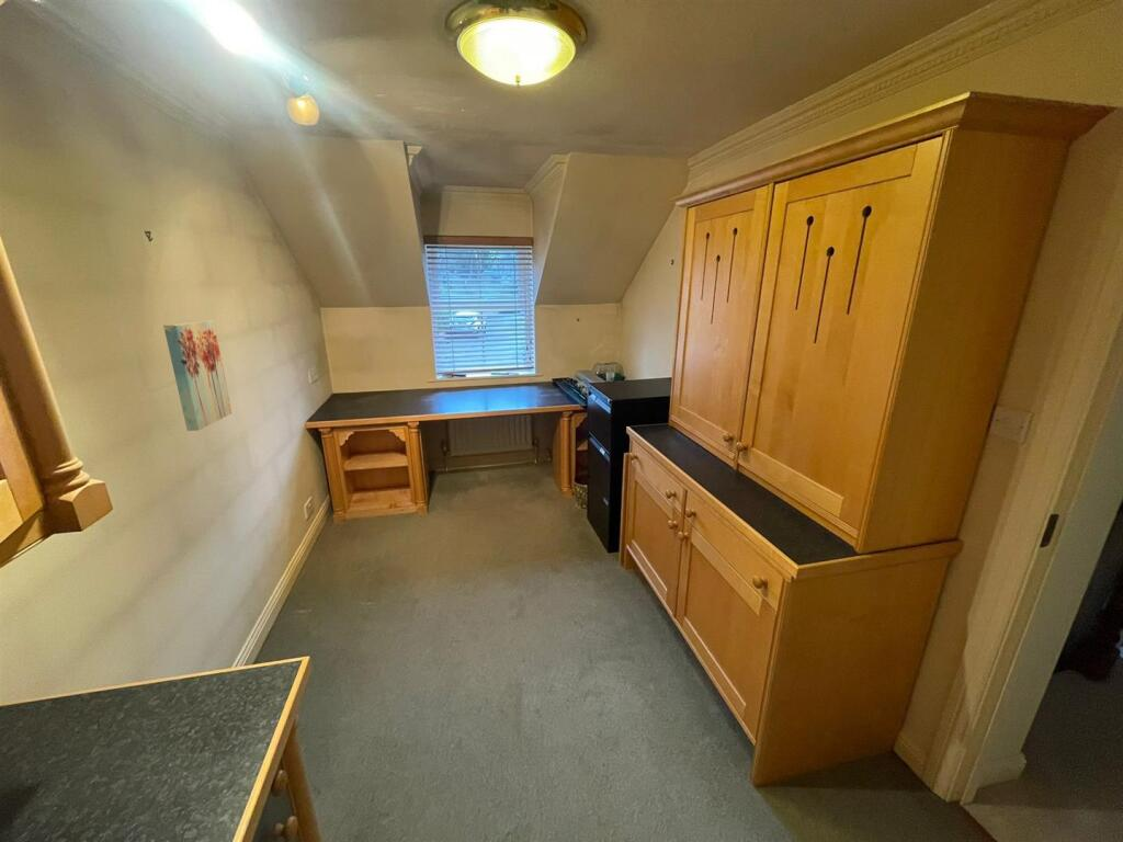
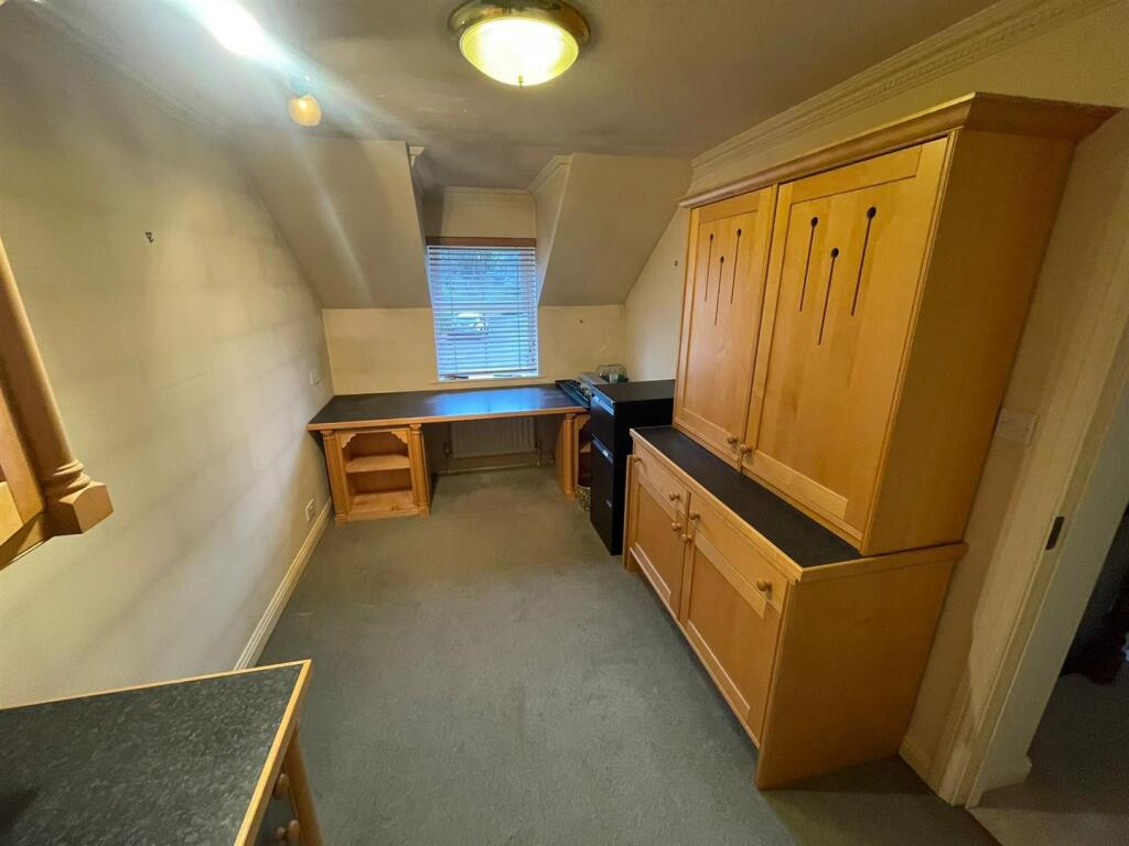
- wall art [162,320,232,432]
